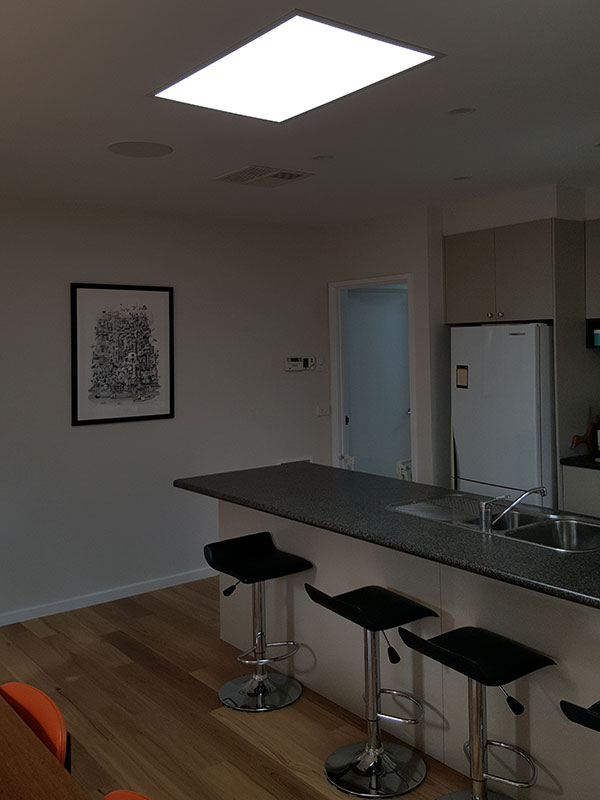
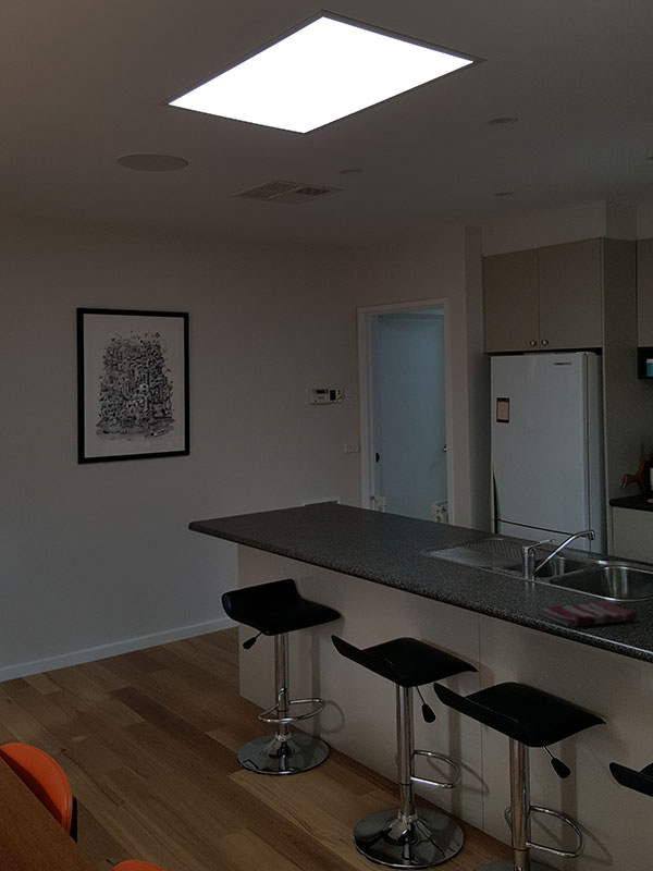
+ dish towel [534,600,639,627]
